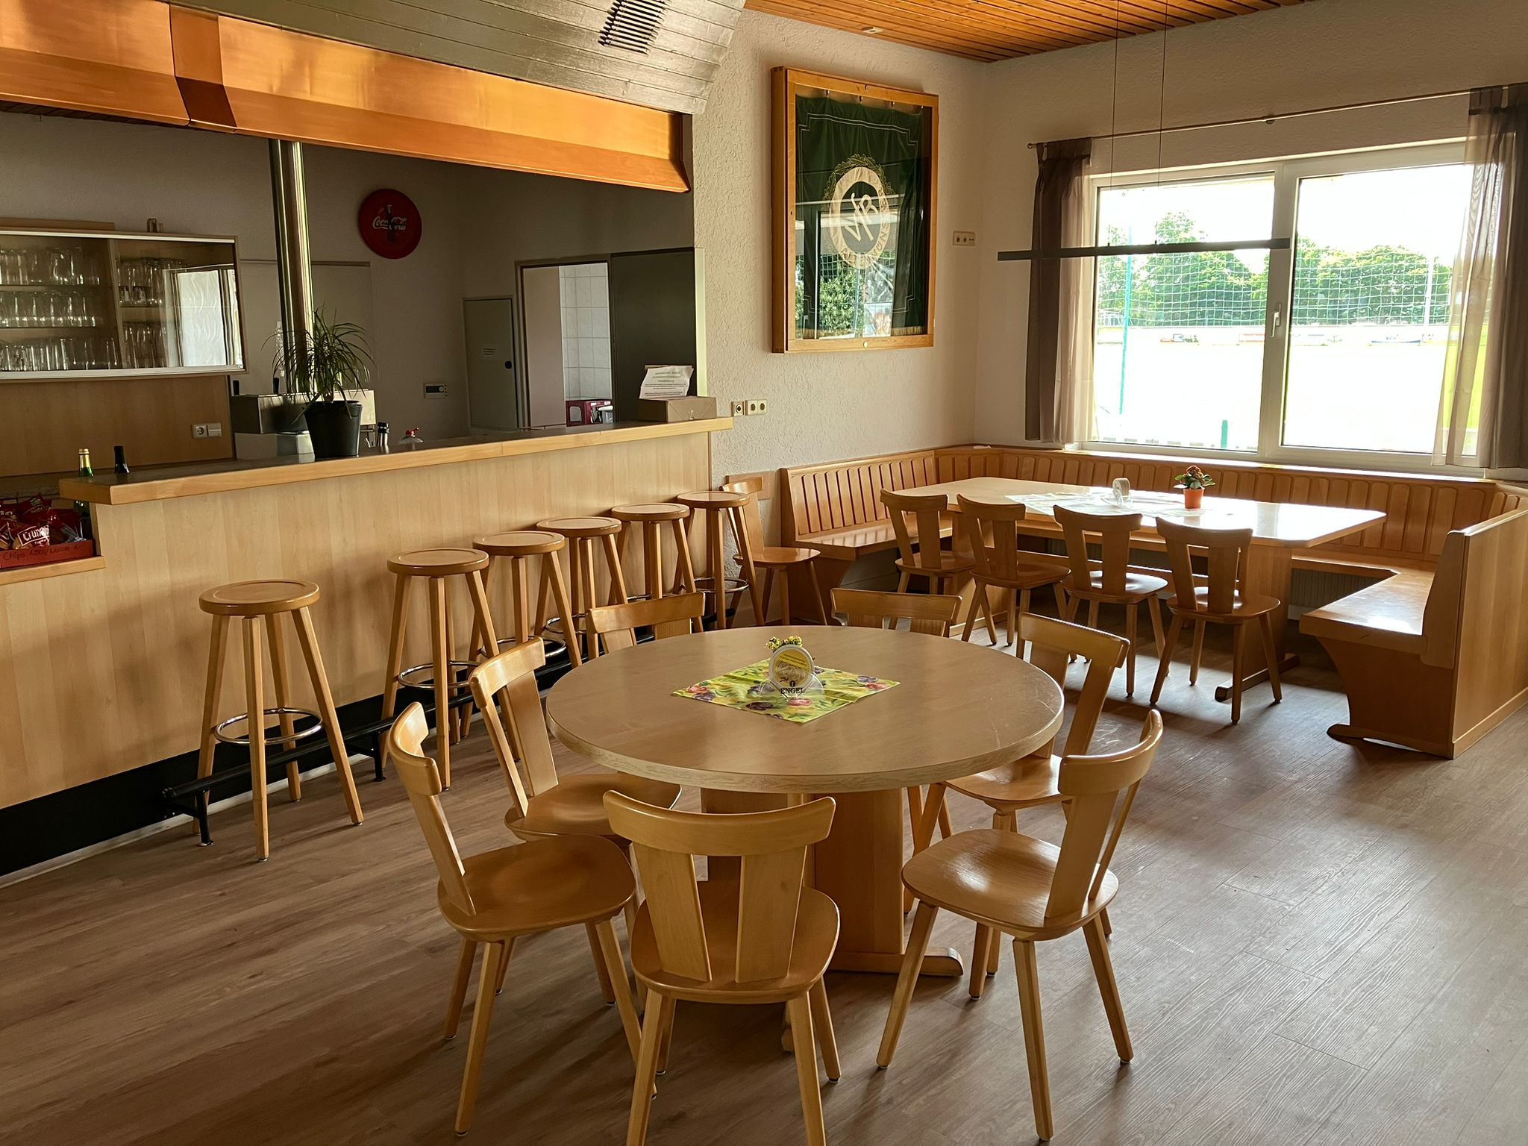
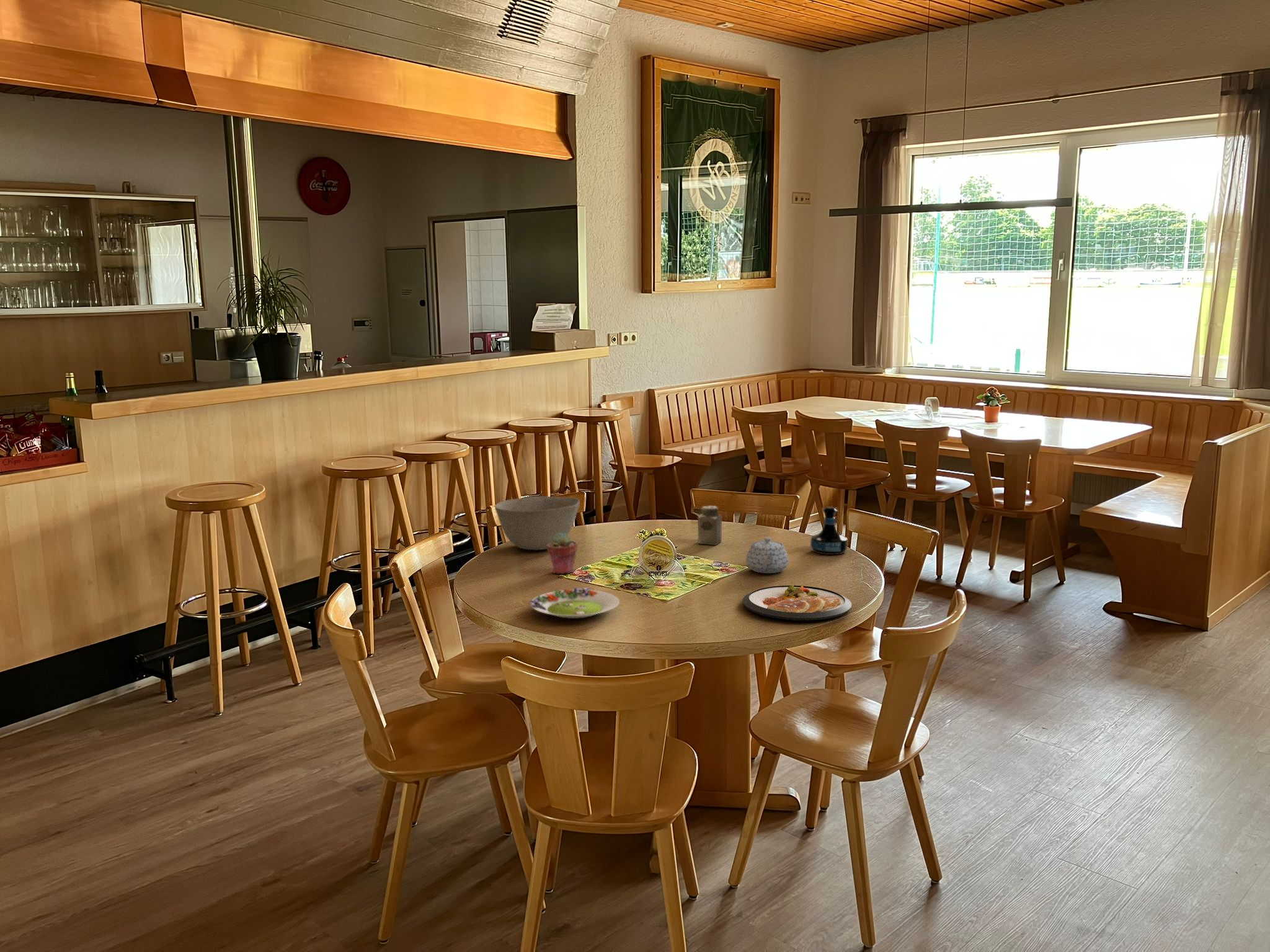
+ salt shaker [697,505,722,546]
+ teapot [745,537,789,574]
+ salad plate [528,587,620,619]
+ tequila bottle [810,506,848,555]
+ dish [742,584,852,621]
+ potted succulent [546,532,579,575]
+ bowl [494,496,580,550]
